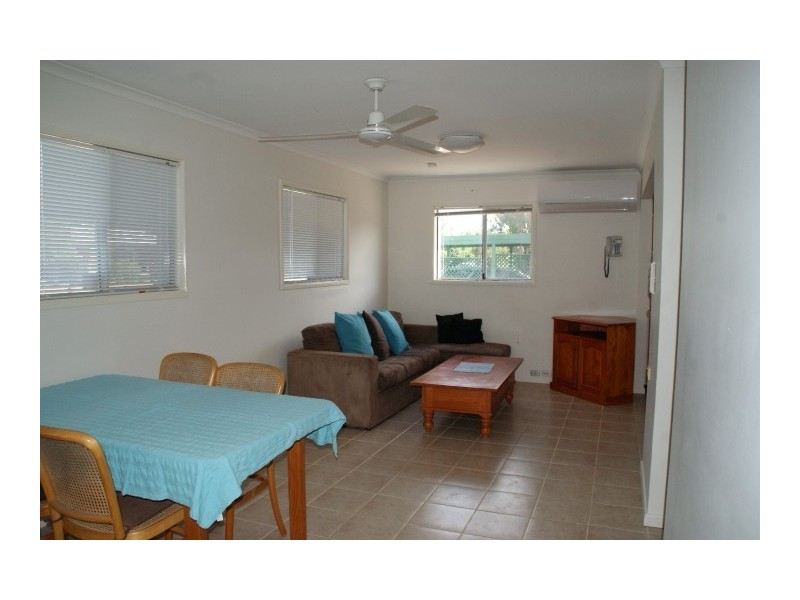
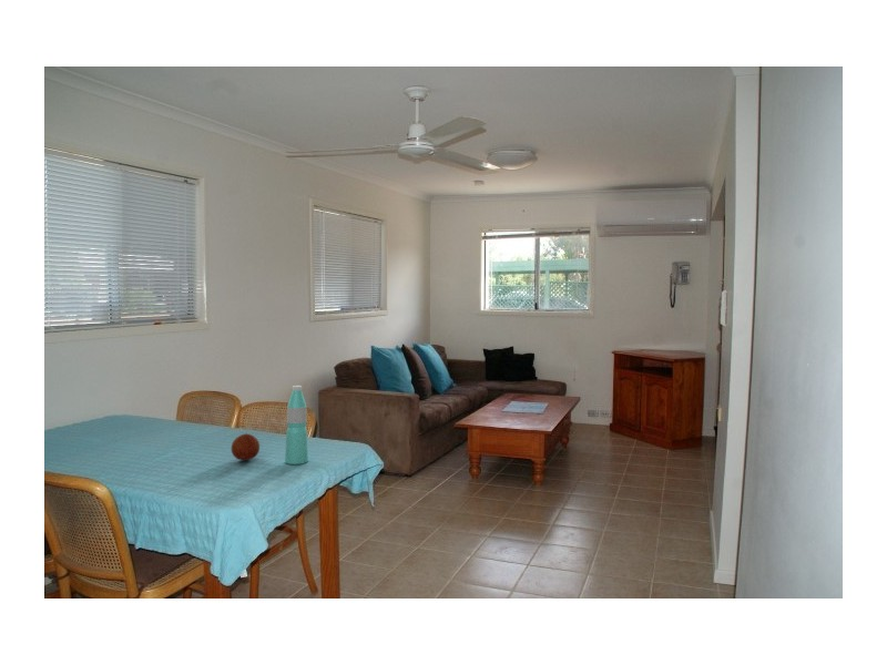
+ fruit [231,432,261,461]
+ water bottle [284,385,309,466]
